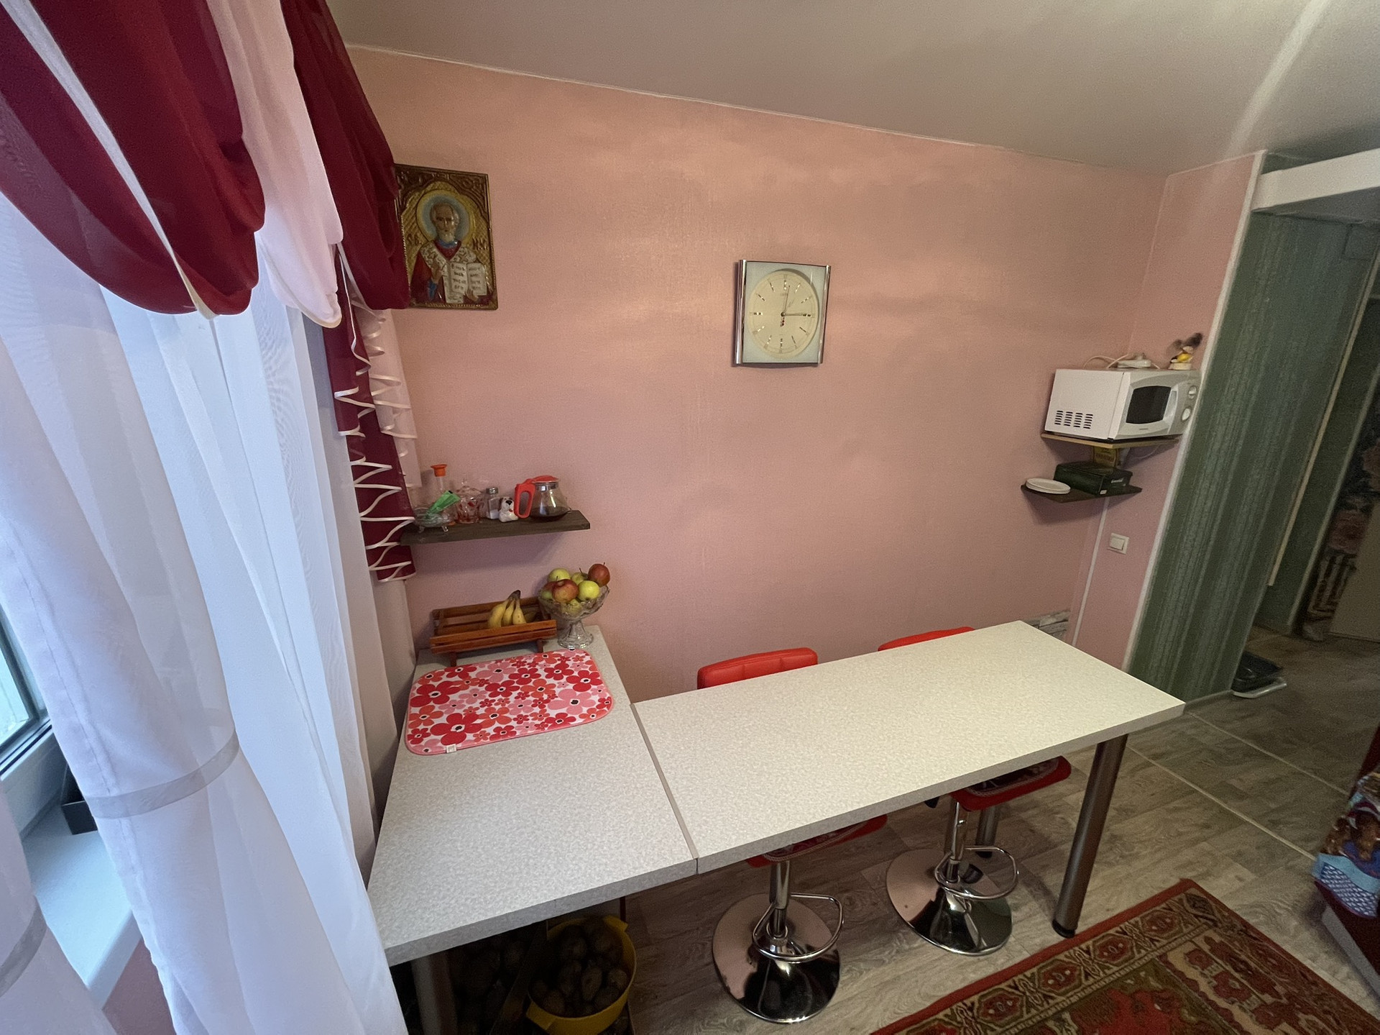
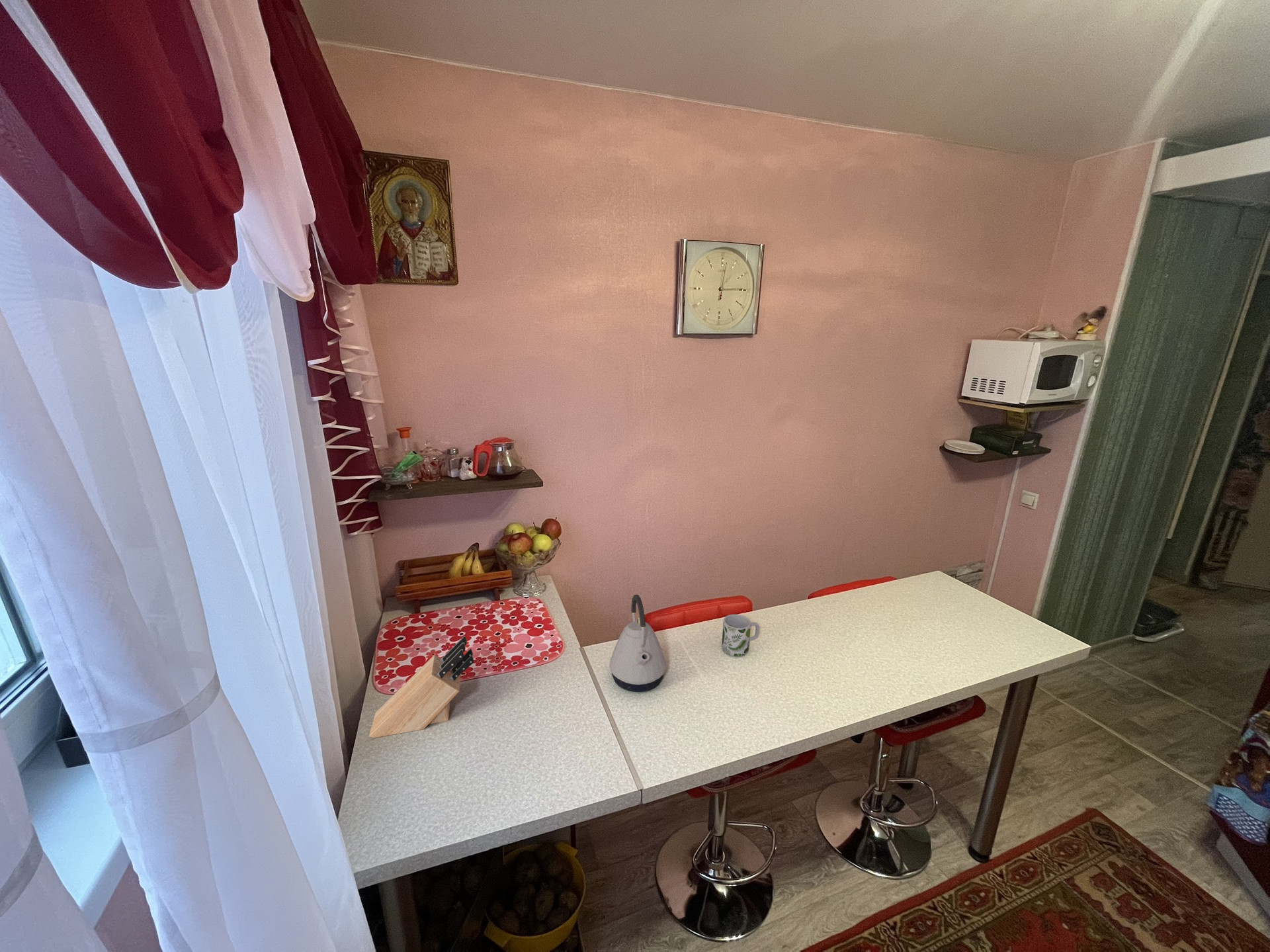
+ mug [721,614,760,657]
+ knife block [368,635,474,738]
+ kettle [609,594,667,693]
